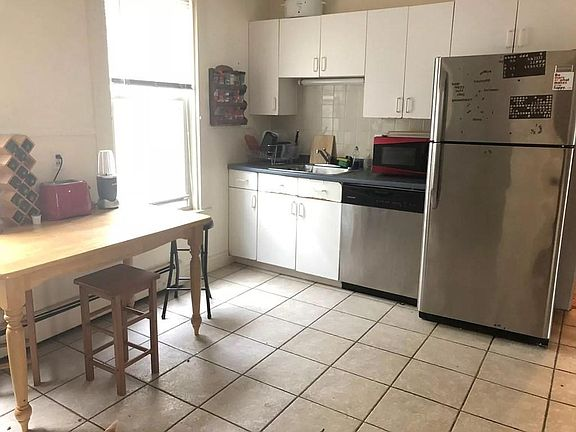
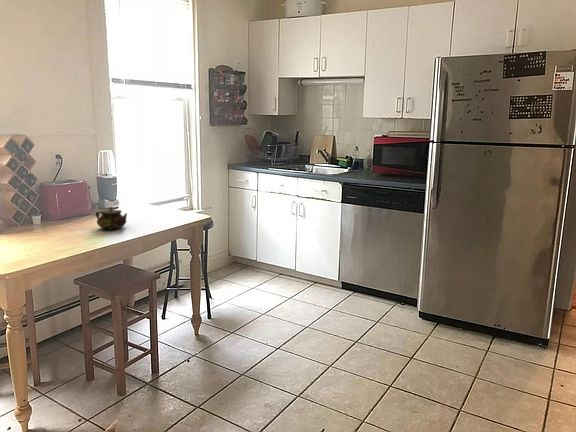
+ teapot [95,206,128,231]
